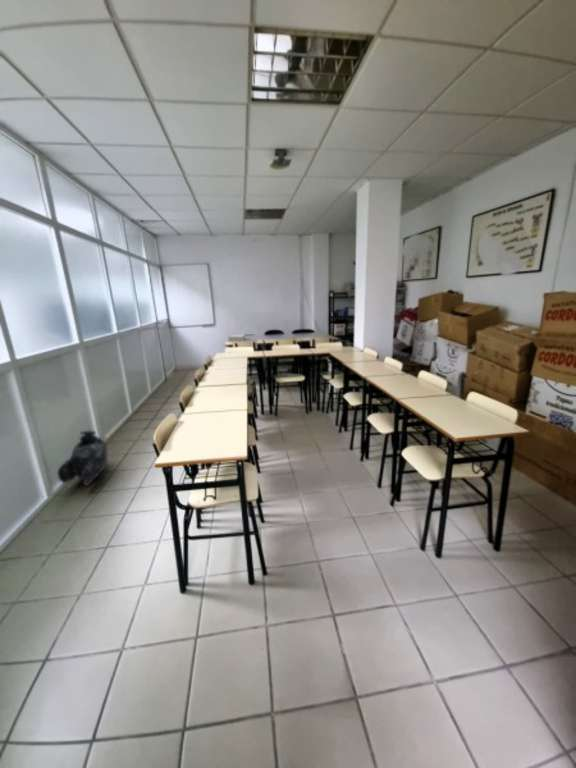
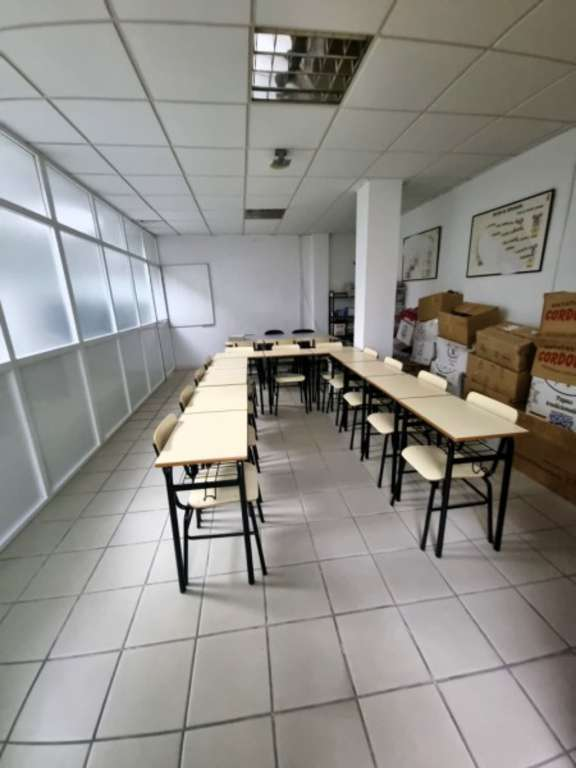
- body armor [56,430,109,487]
